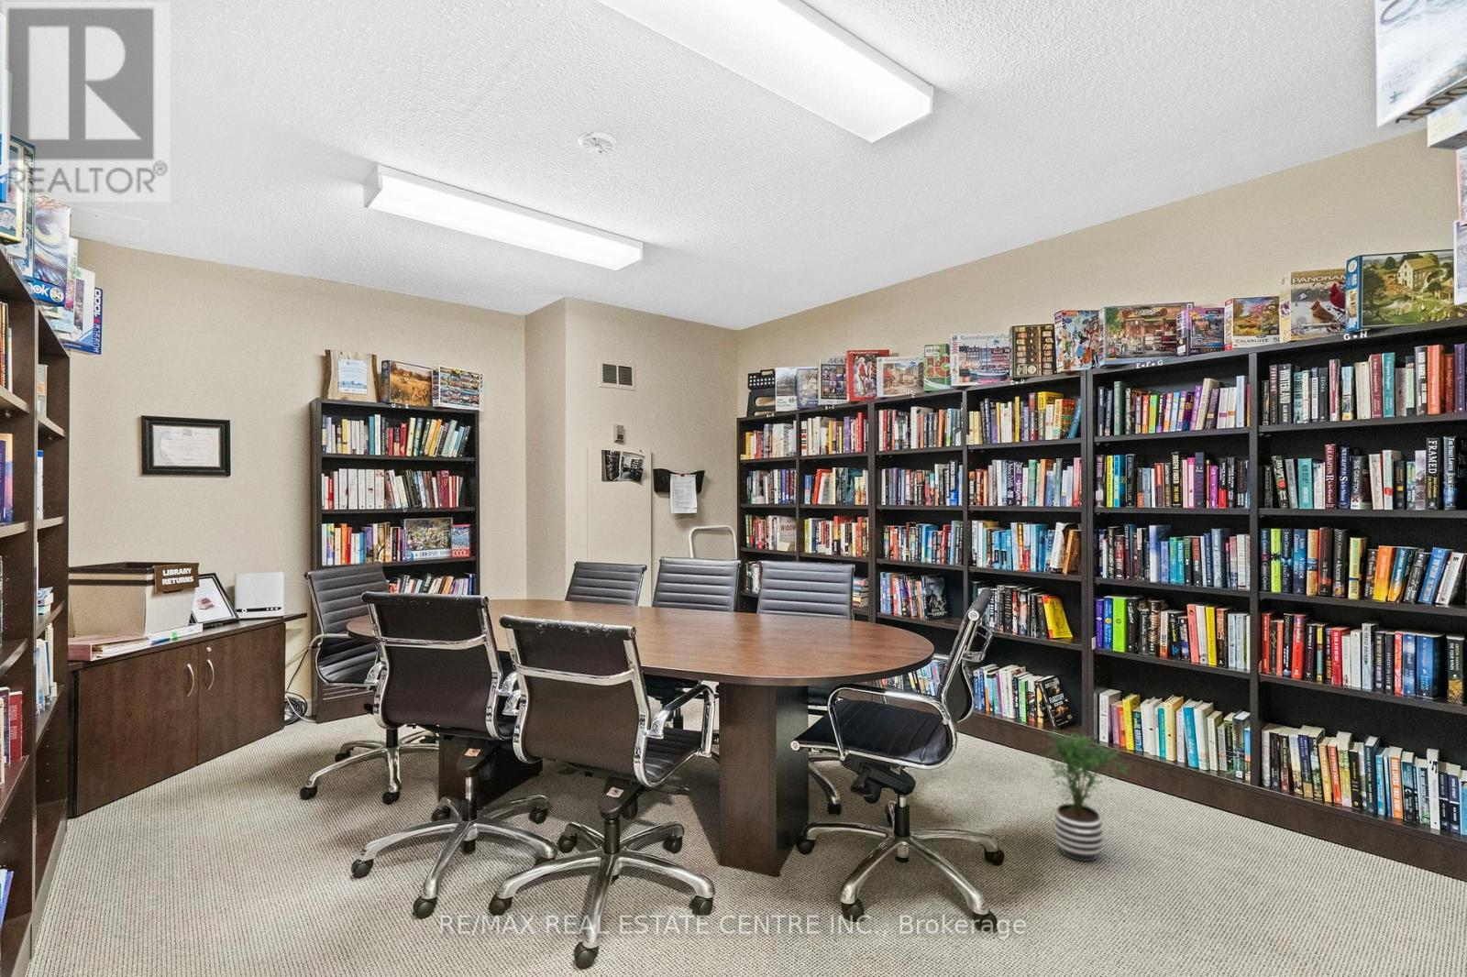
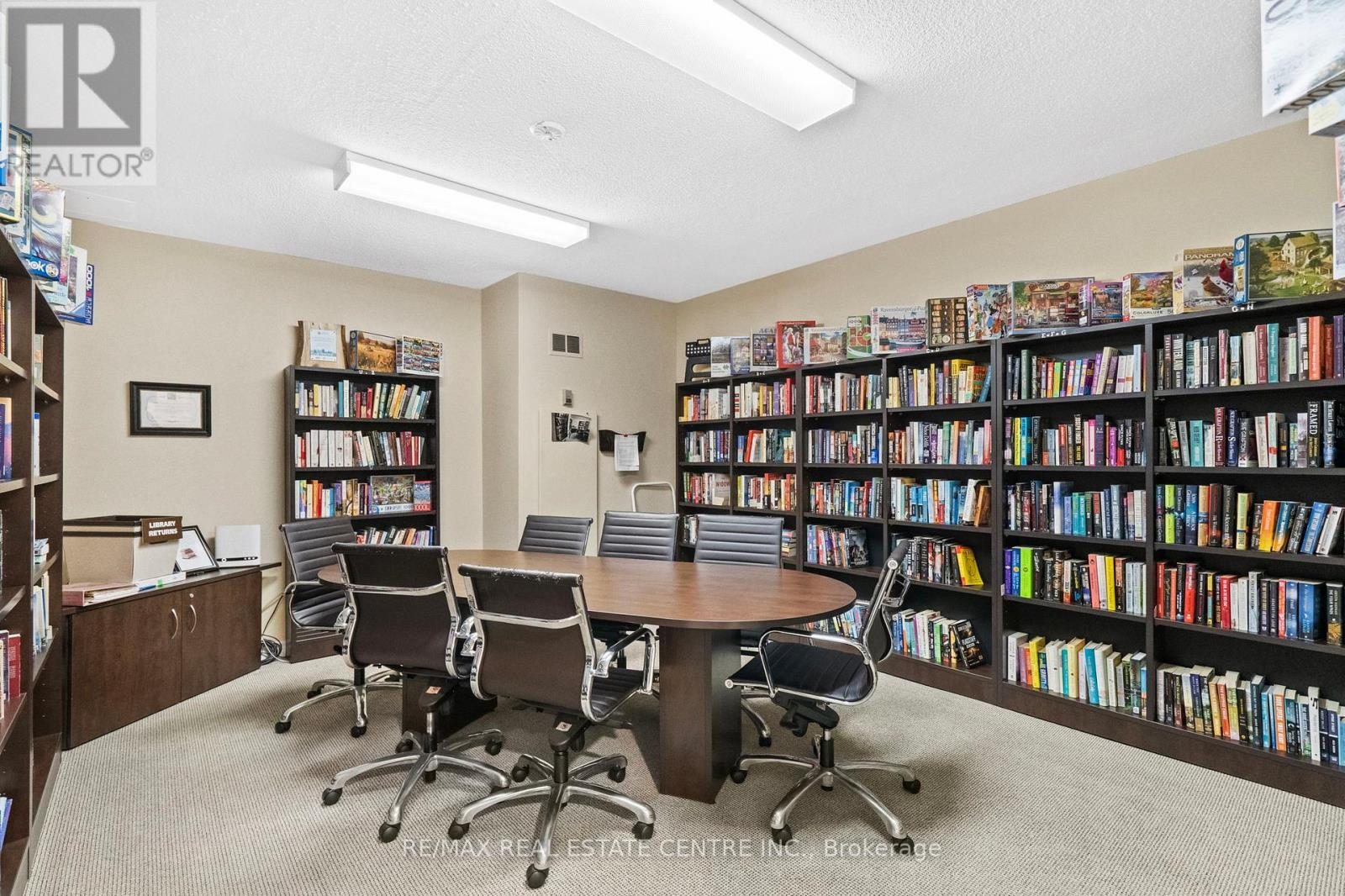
- potted plant [1033,727,1131,863]
